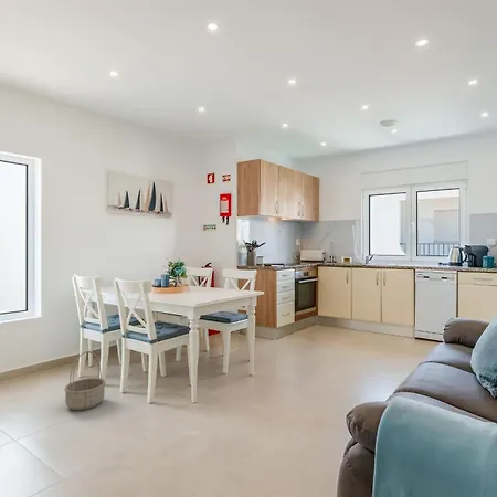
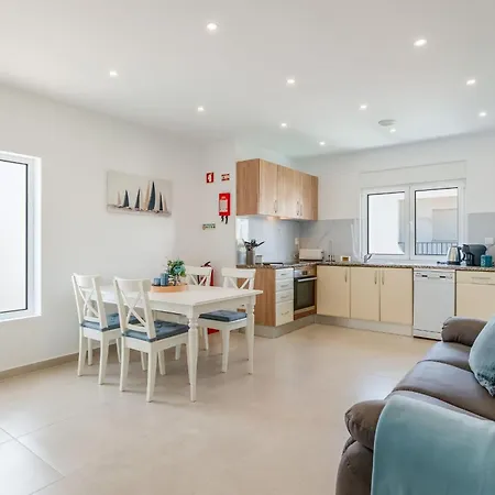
- basket [63,350,107,411]
